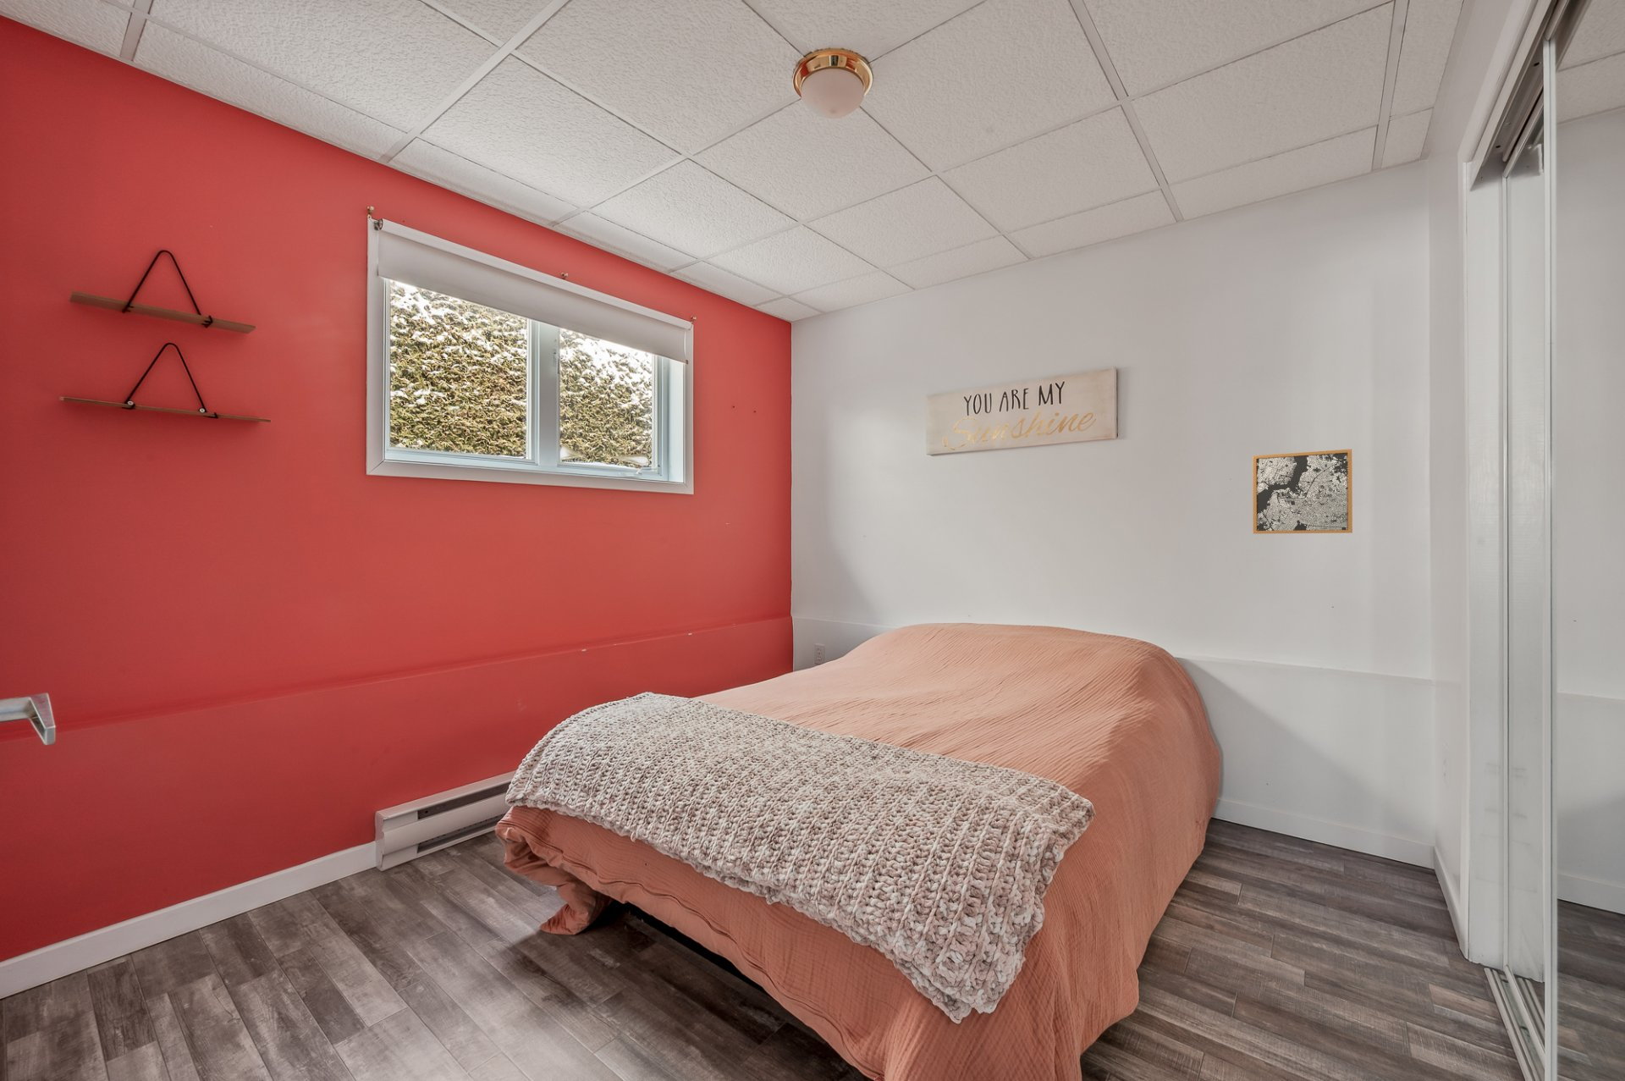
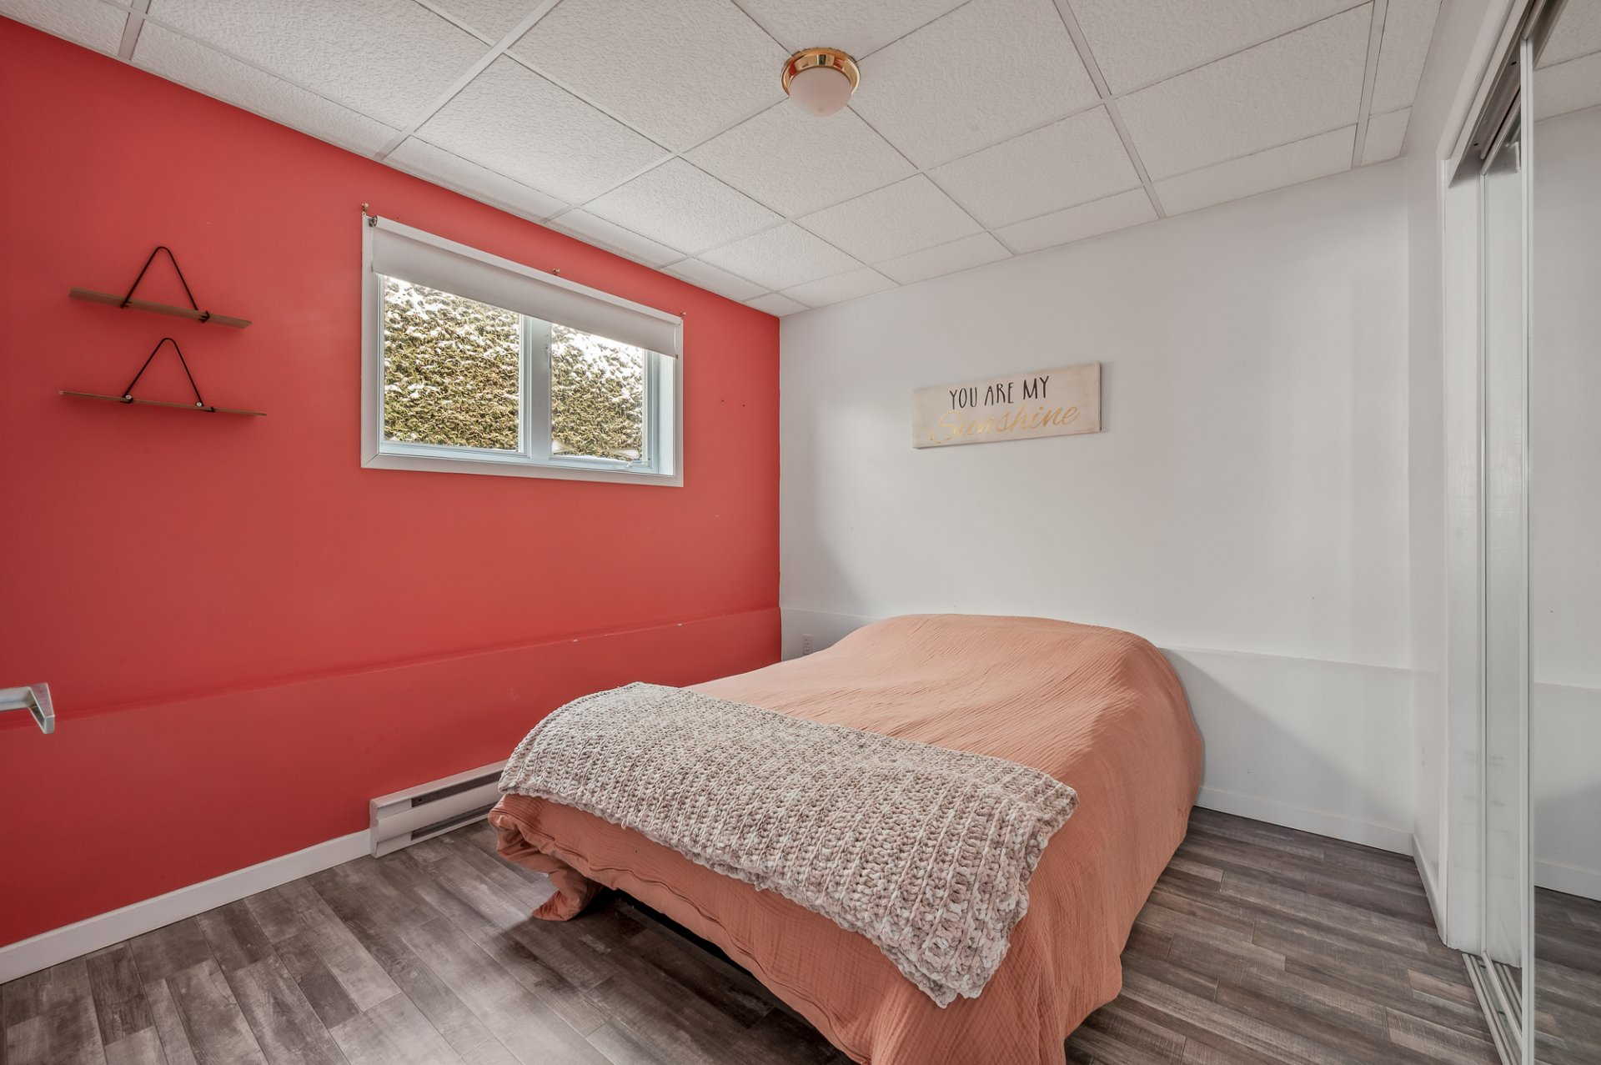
- wall art [1252,449,1354,534]
